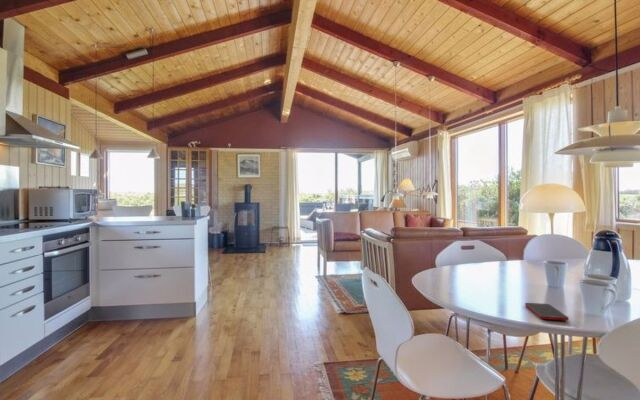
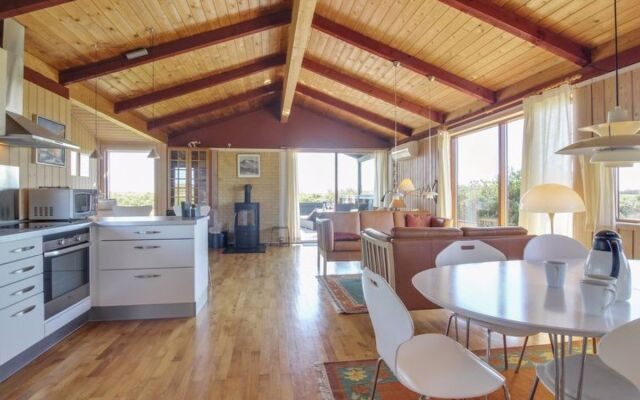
- cell phone [524,302,570,322]
